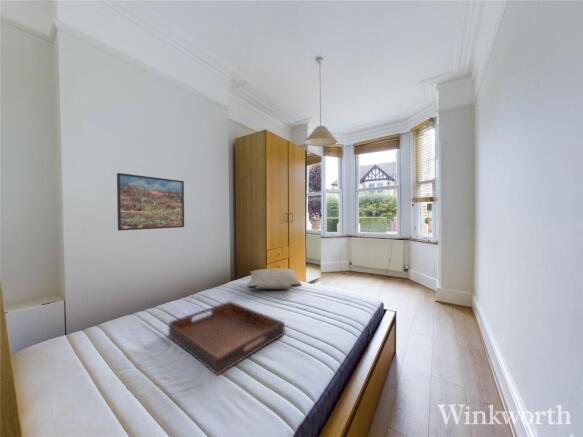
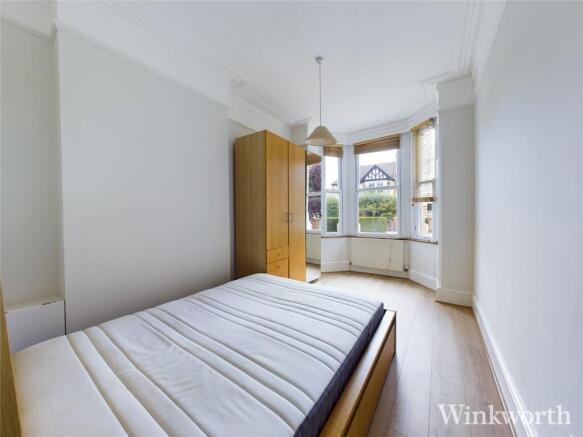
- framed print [116,172,185,232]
- serving tray [168,300,286,376]
- pillow [246,267,303,290]
